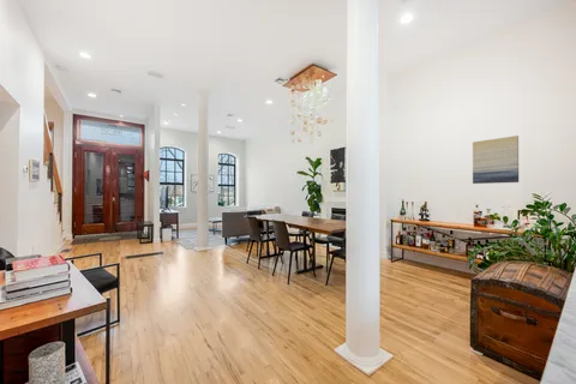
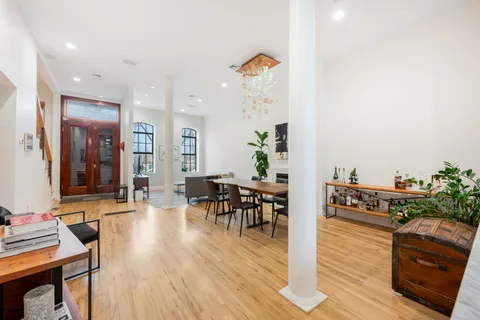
- wall art [472,134,520,185]
